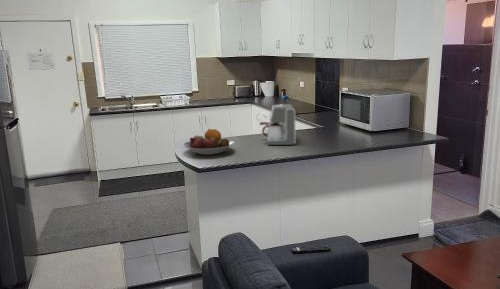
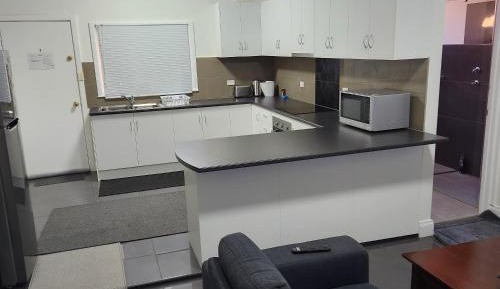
- fruit bowl [182,128,236,156]
- coffee maker [259,103,297,146]
